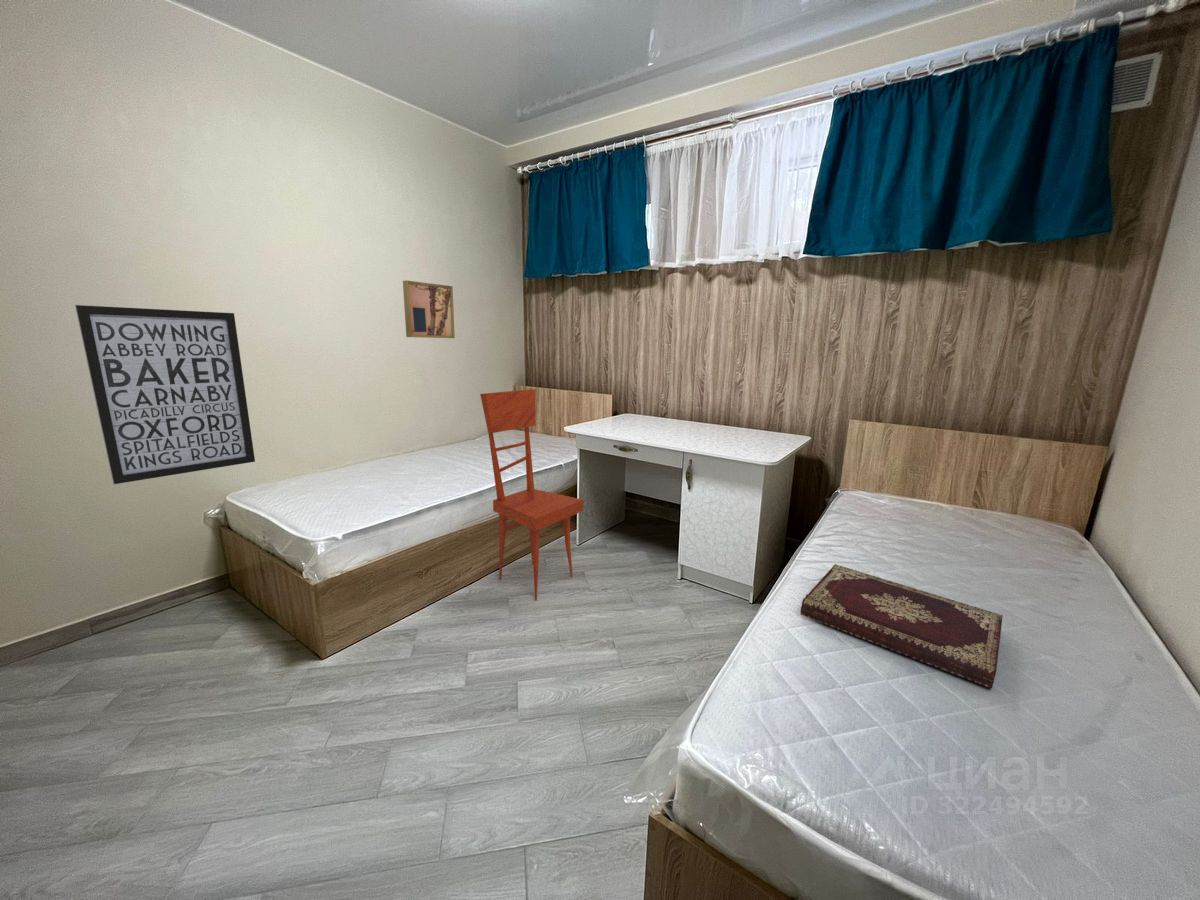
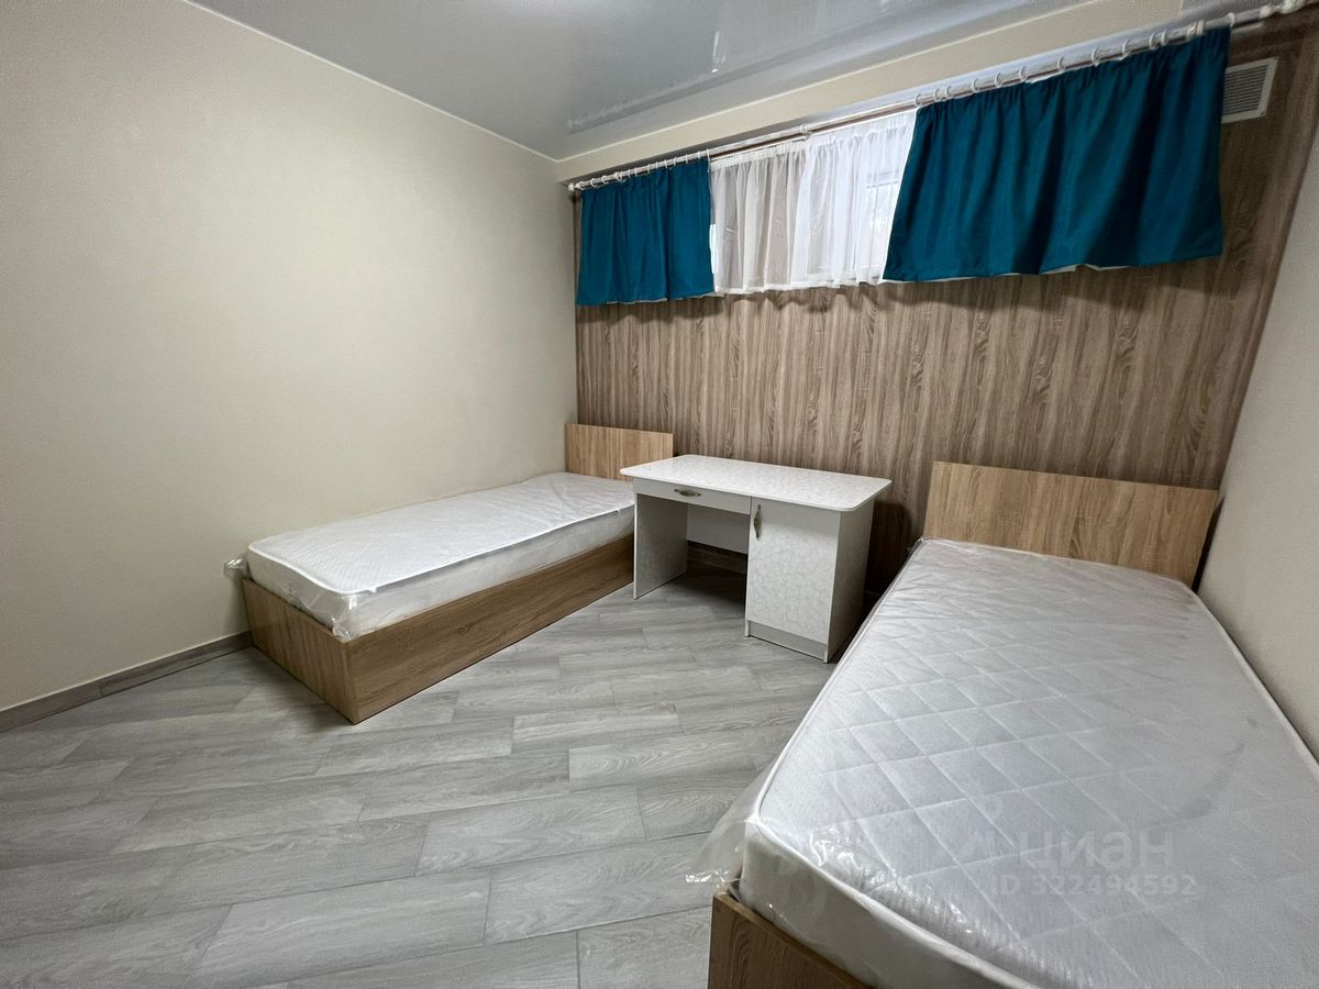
- chair [479,388,585,601]
- wall art [402,279,456,339]
- book [800,563,1004,689]
- wall art [74,304,256,485]
